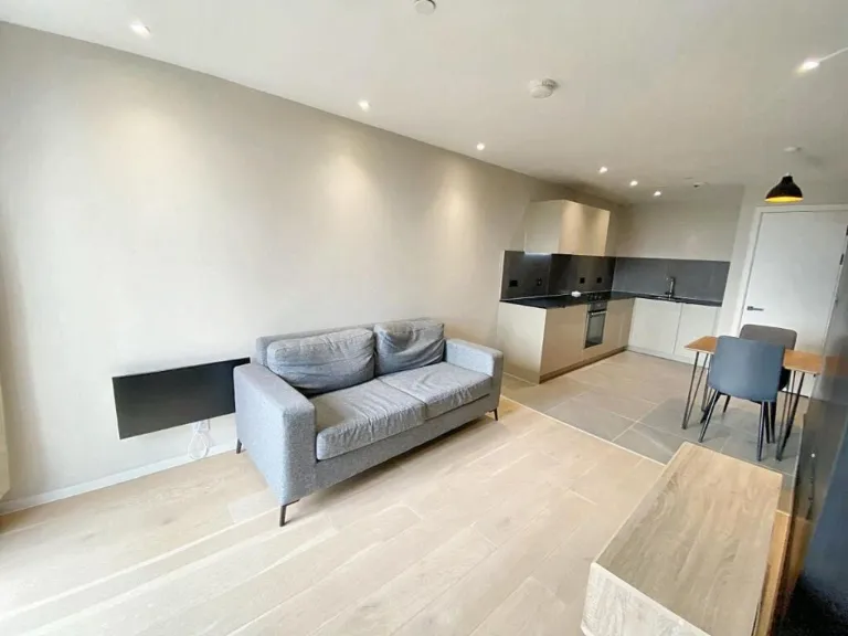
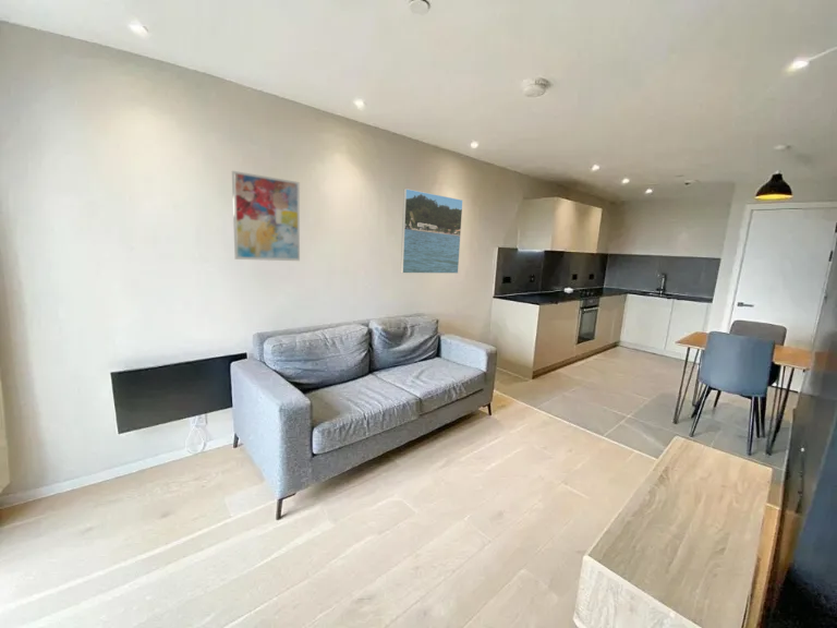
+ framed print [400,188,464,275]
+ wall art [231,170,301,262]
